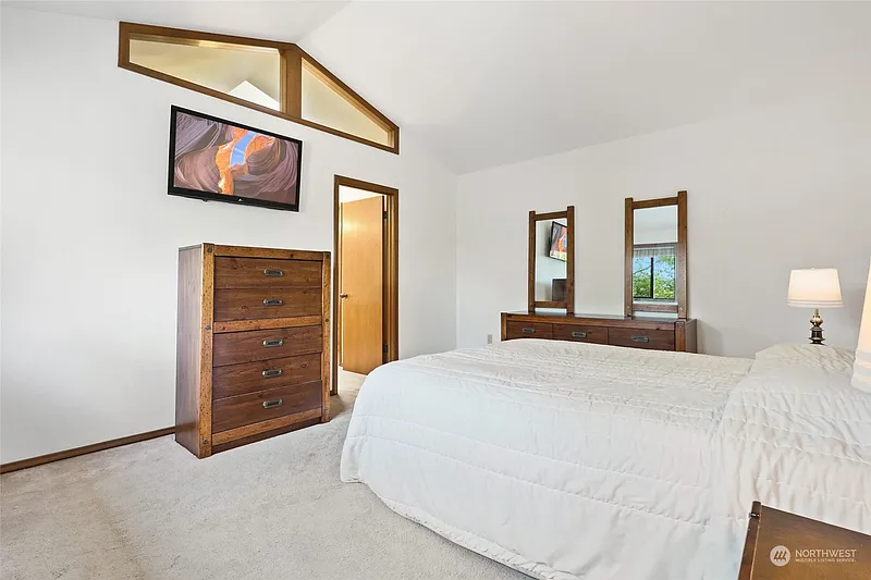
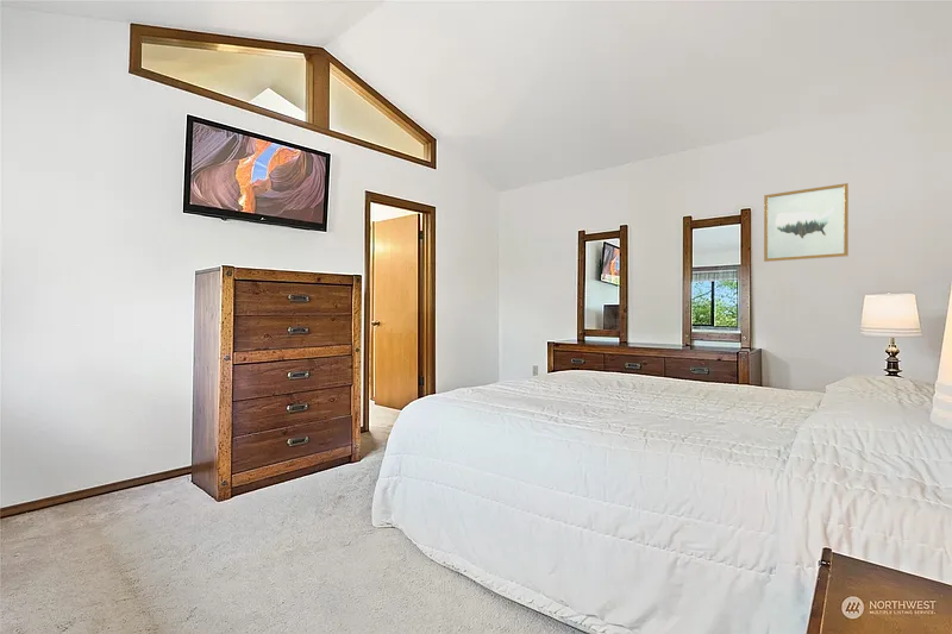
+ wall art [763,182,850,263]
